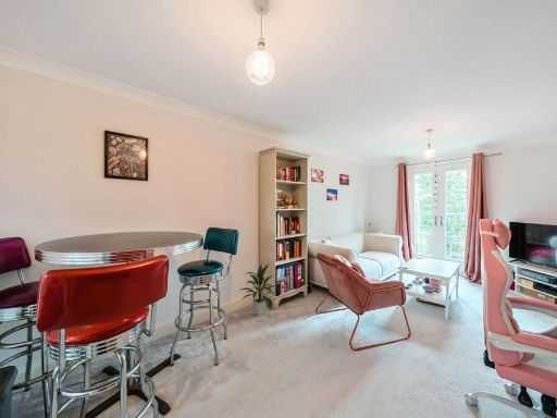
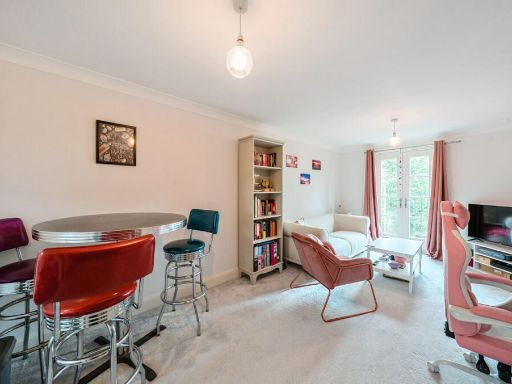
- indoor plant [238,263,276,317]
